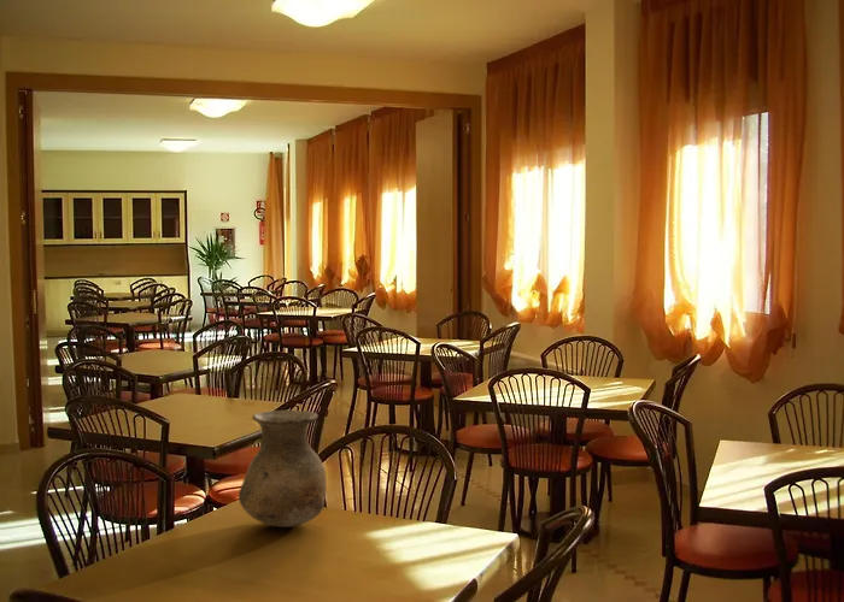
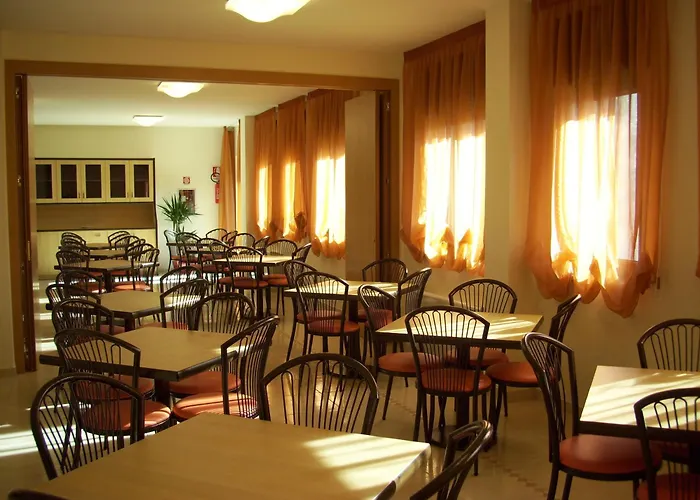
- vase [238,409,328,529]
